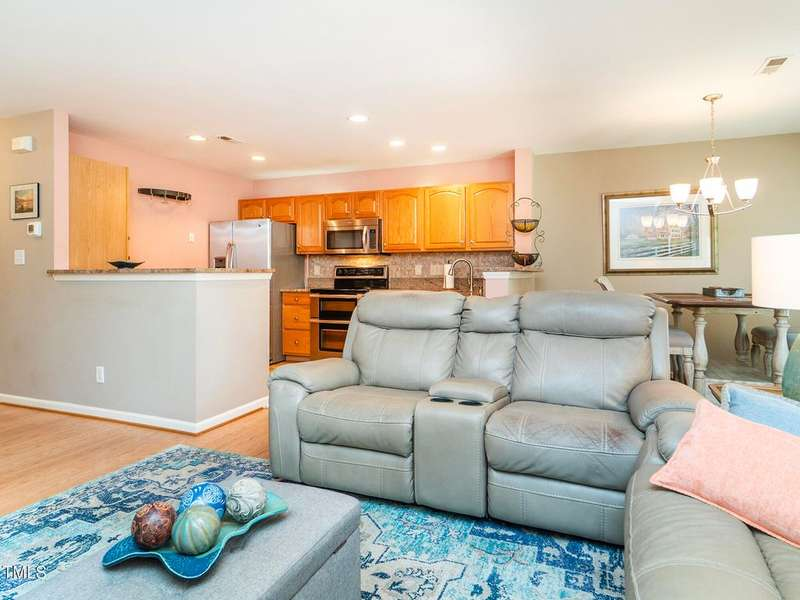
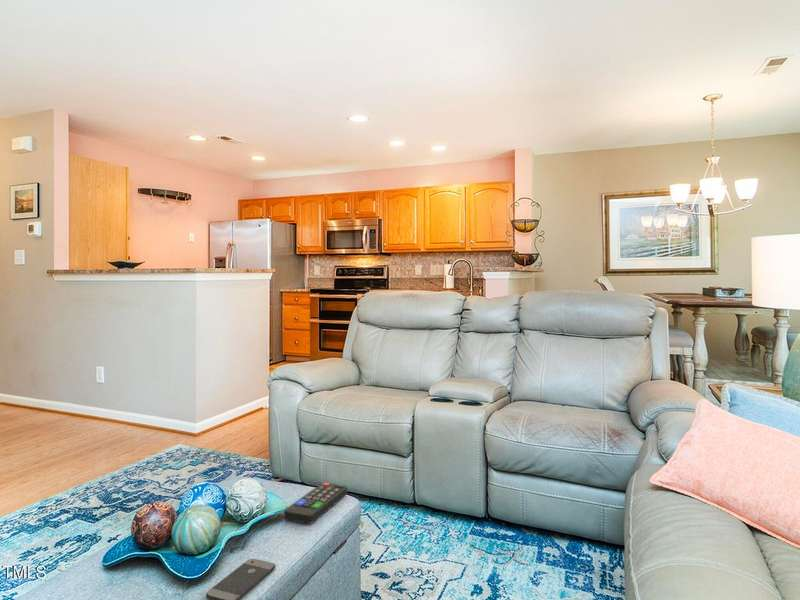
+ smartphone [205,558,276,600]
+ remote control [283,482,348,525]
